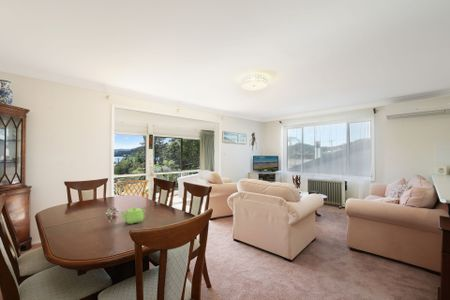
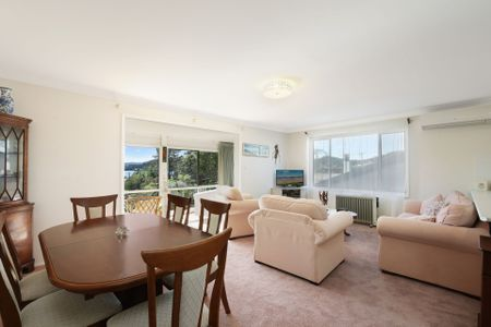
- teapot [119,206,146,225]
